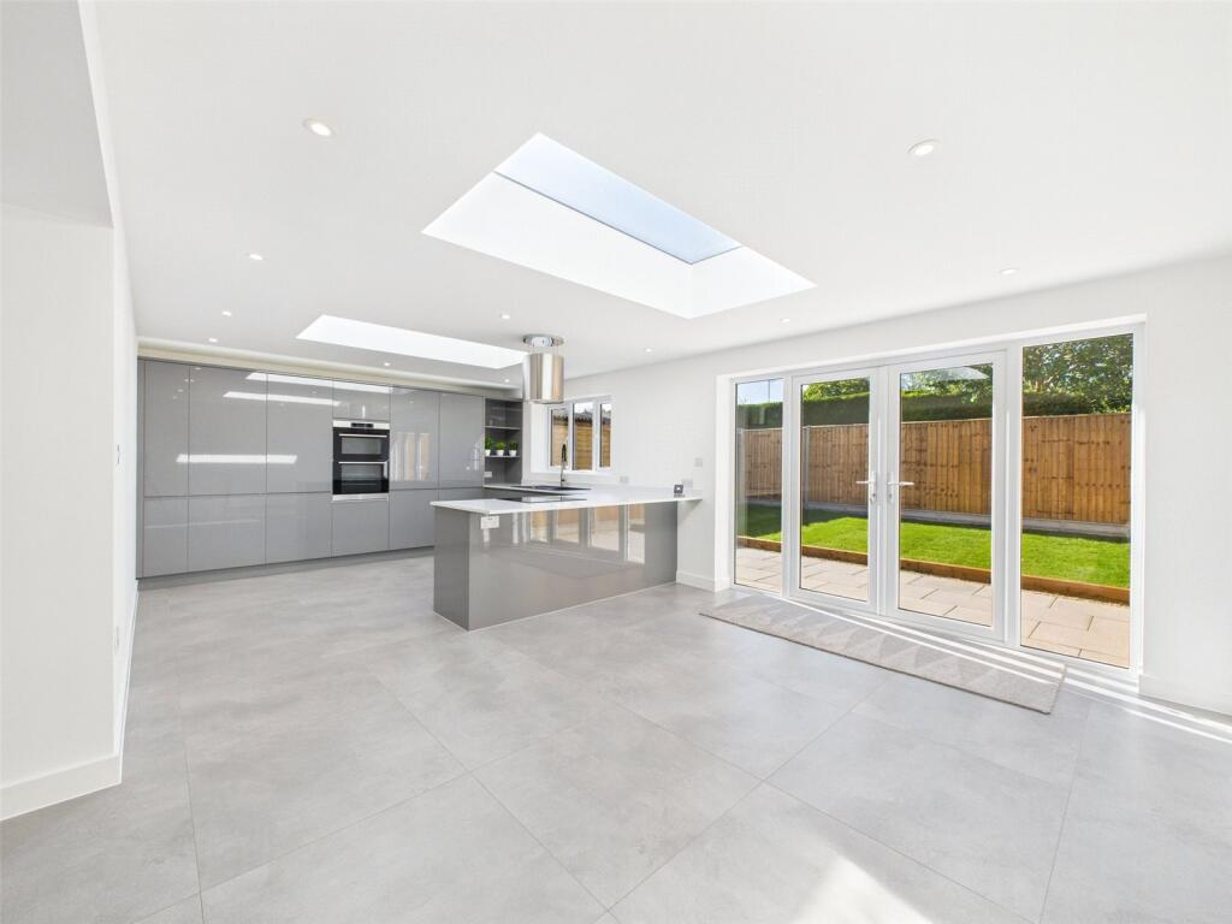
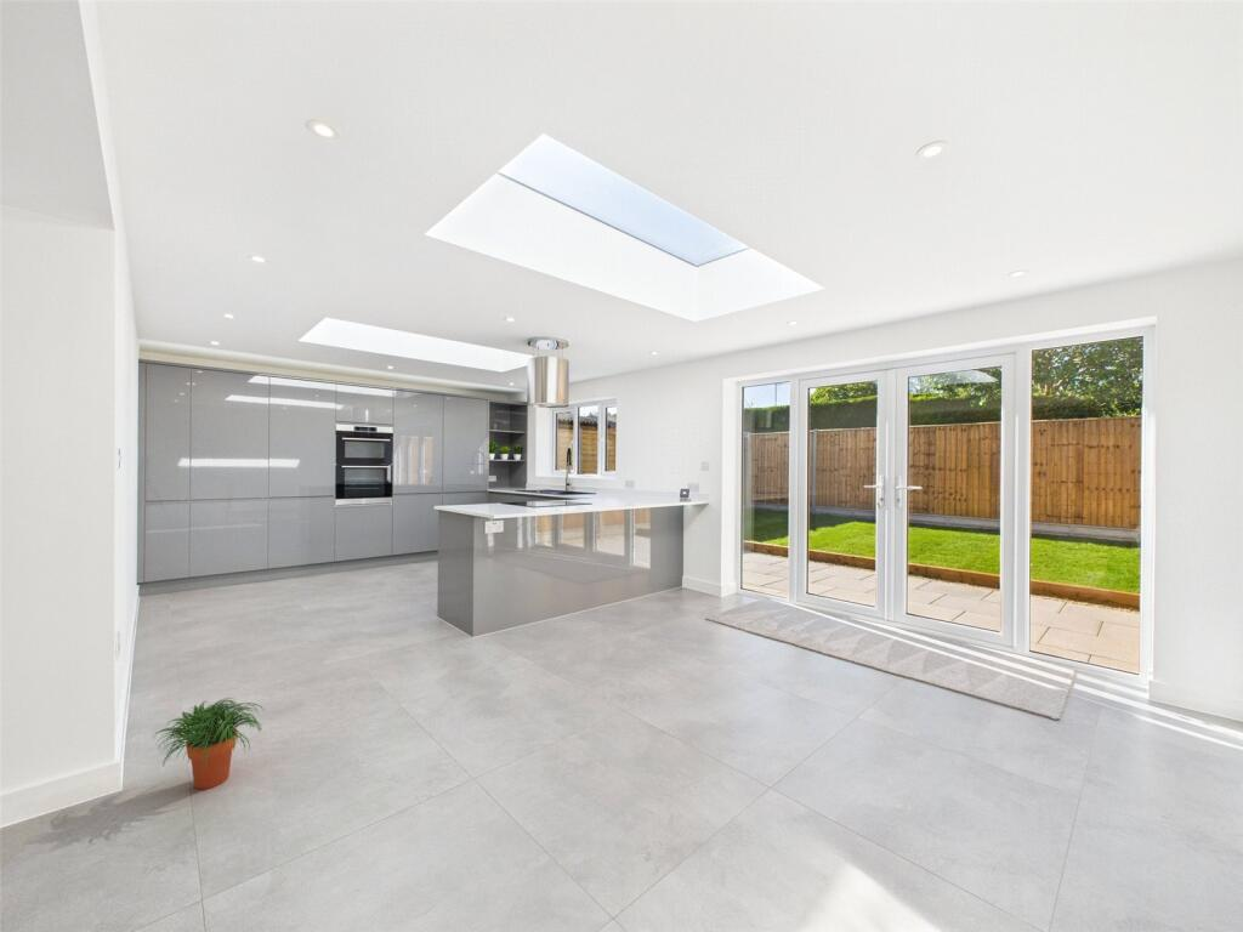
+ potted plant [152,697,265,790]
